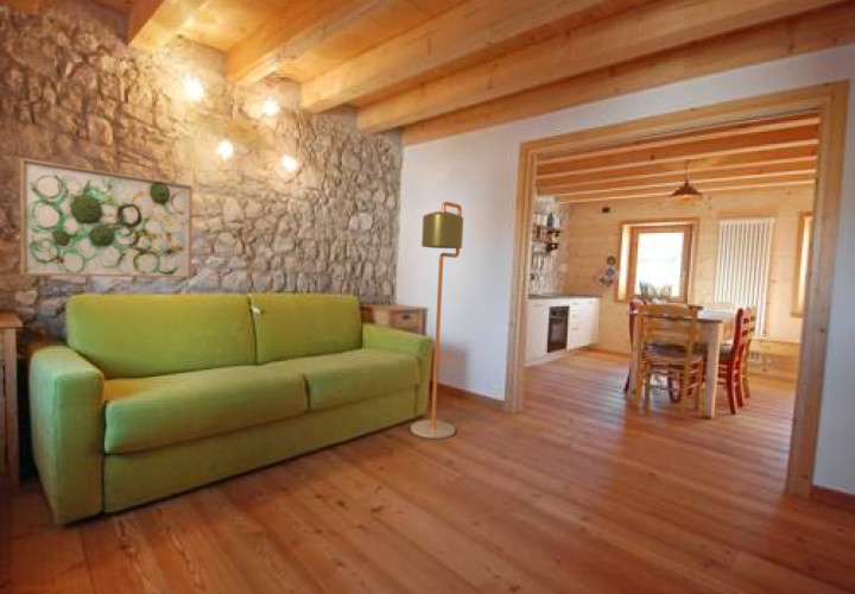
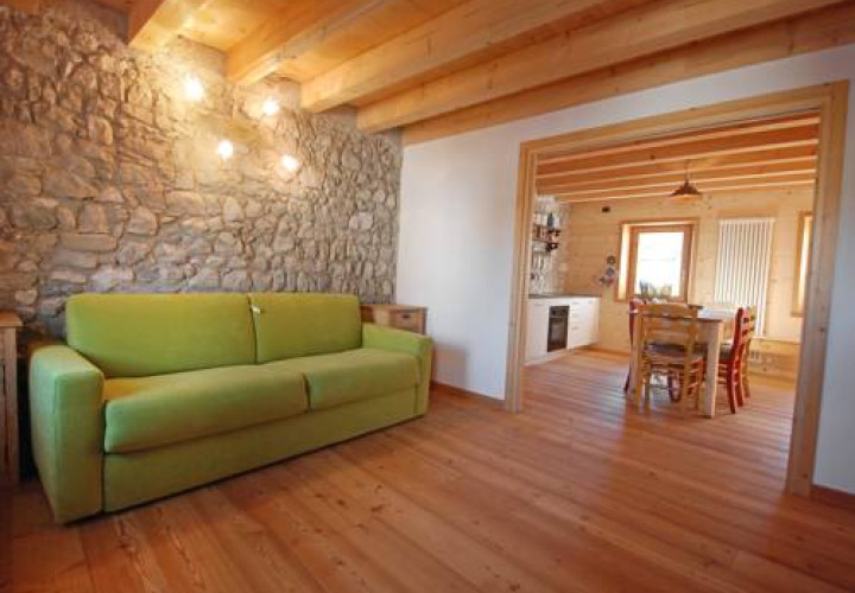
- floor lamp [410,201,464,440]
- wall art [19,157,194,279]
